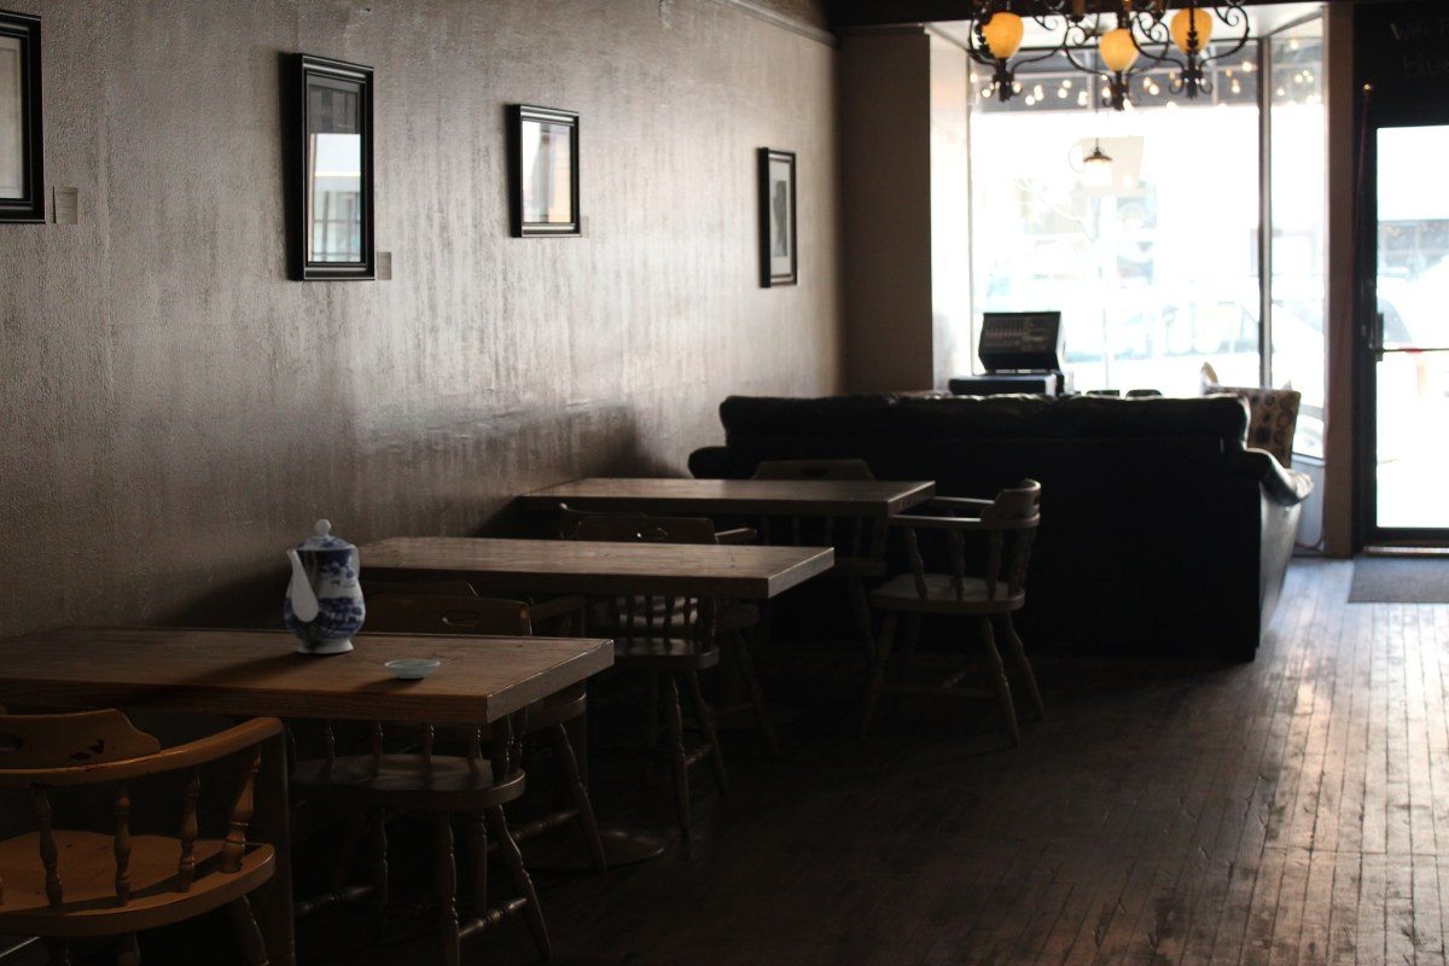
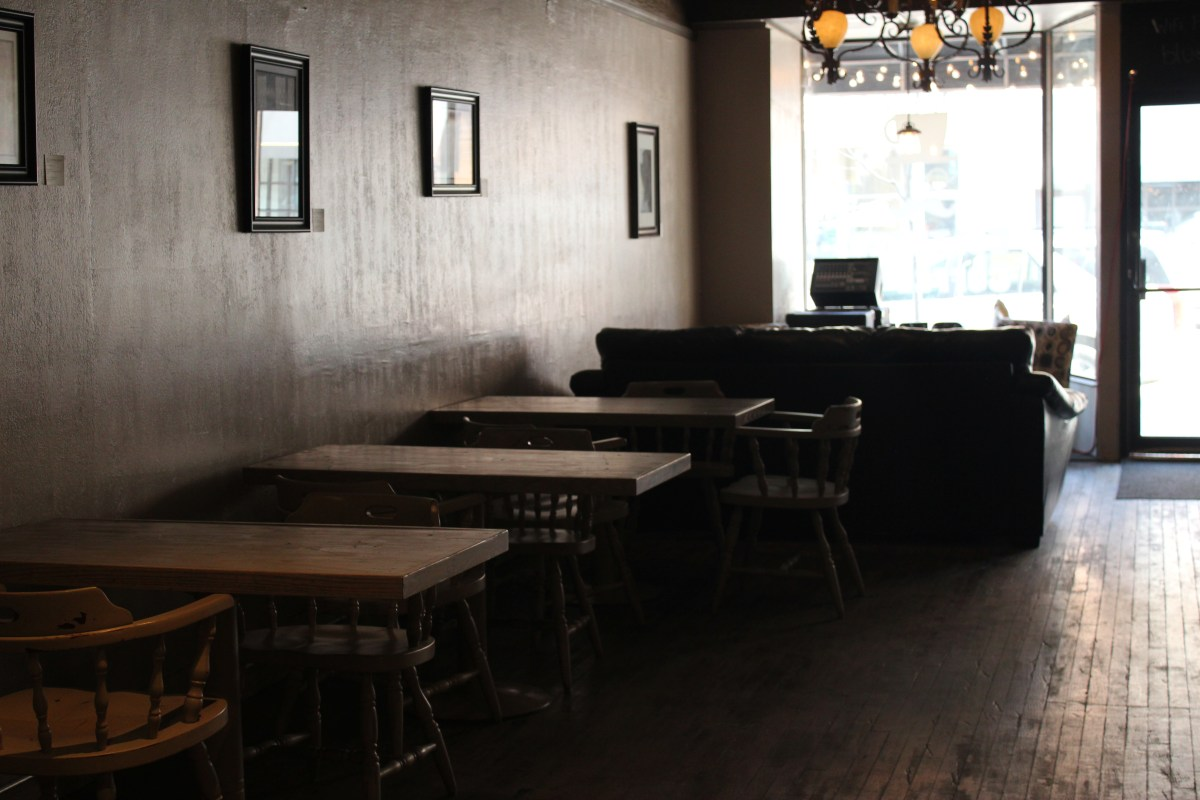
- teapot [283,518,366,654]
- saucer [383,658,441,680]
